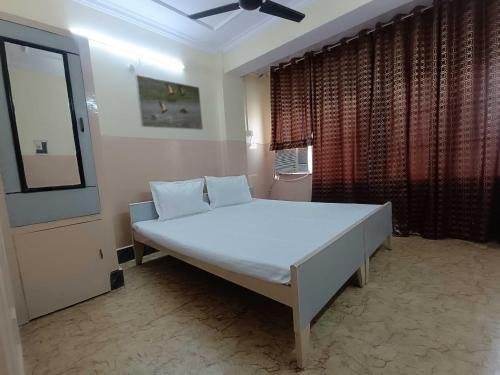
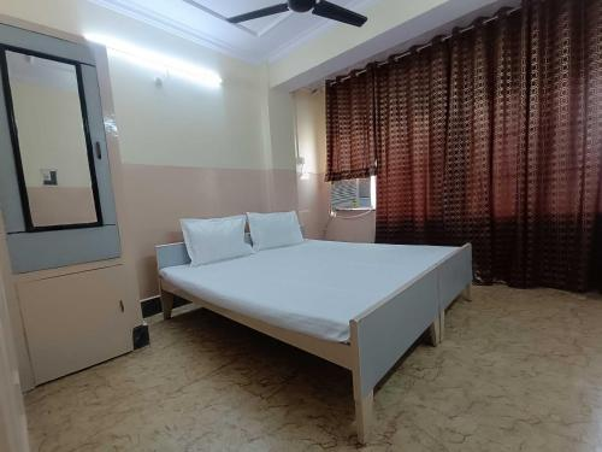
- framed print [134,74,204,131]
